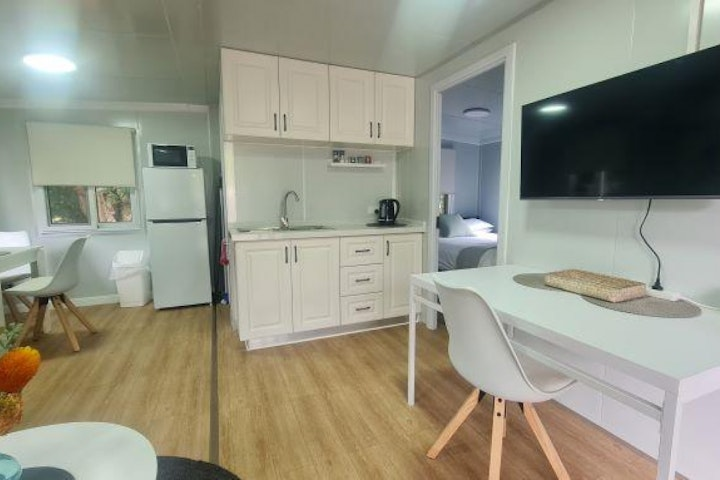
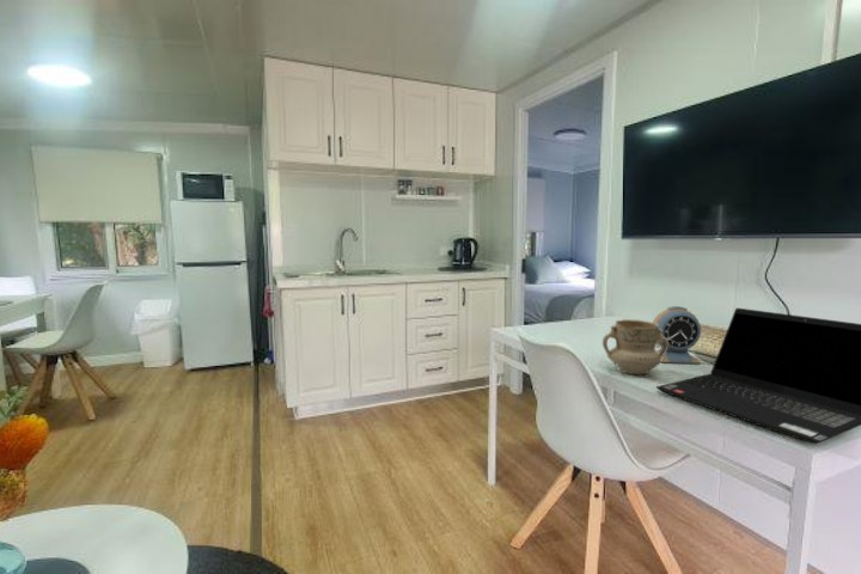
+ mug [602,318,668,375]
+ alarm clock [652,305,702,365]
+ laptop computer [655,307,861,445]
